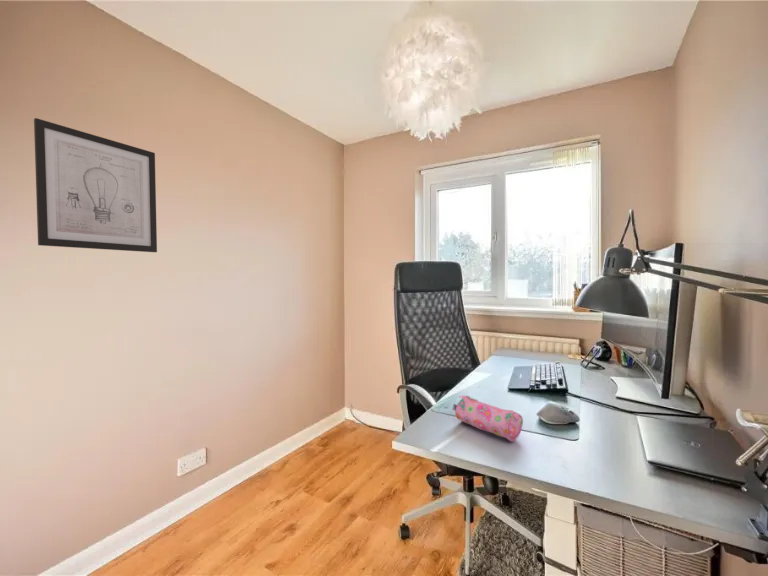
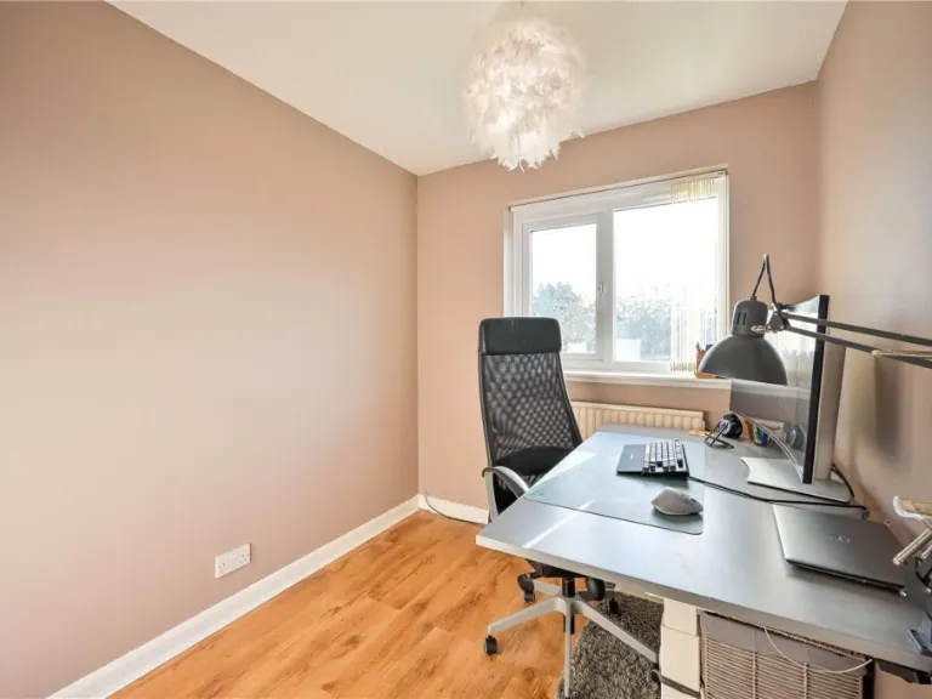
- pencil case [452,394,524,443]
- wall art [33,117,158,253]
